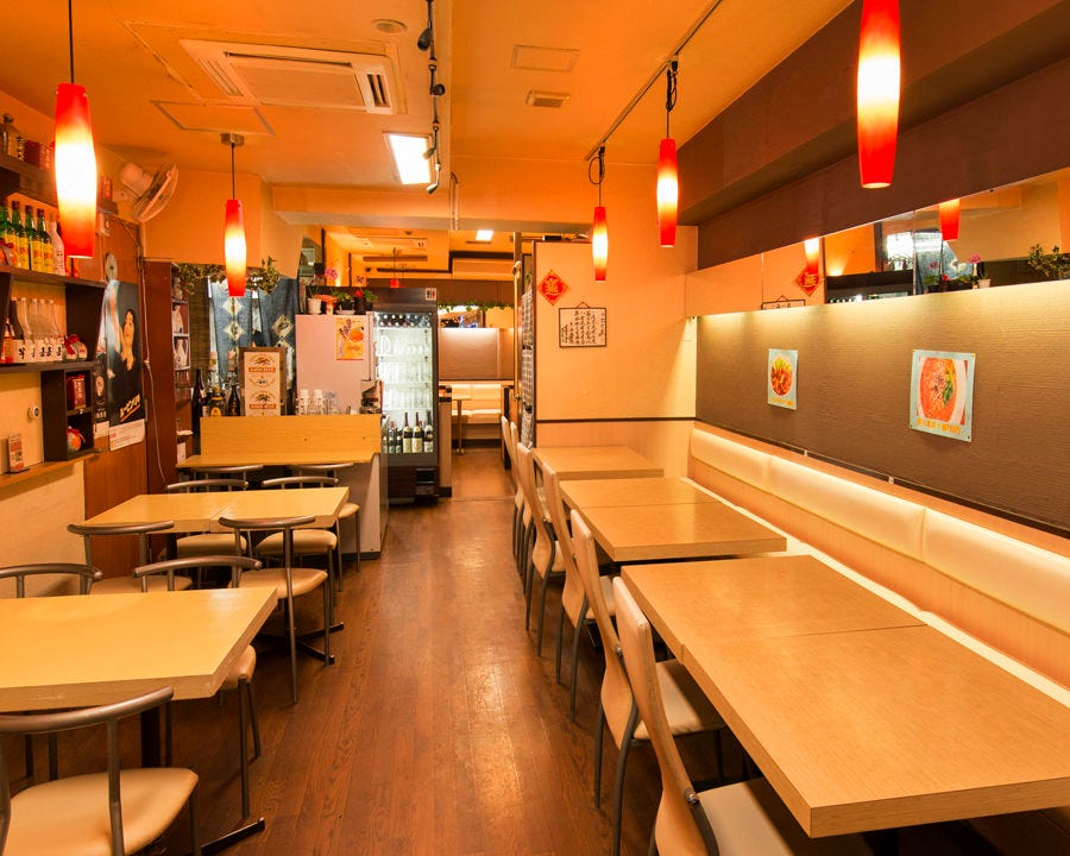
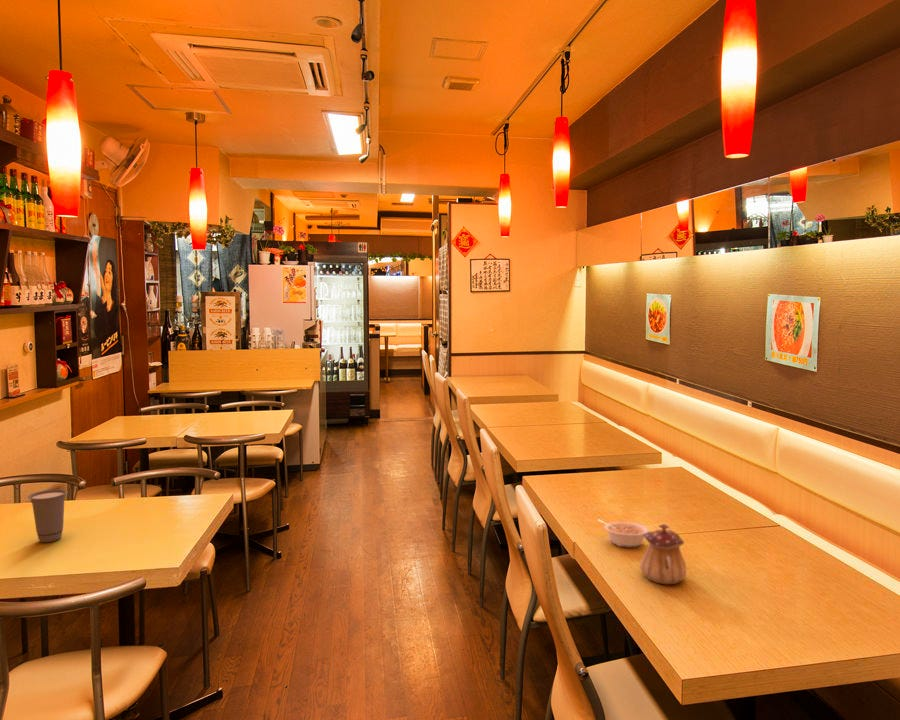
+ legume [597,518,650,549]
+ teapot [639,523,687,585]
+ cup [27,488,69,543]
